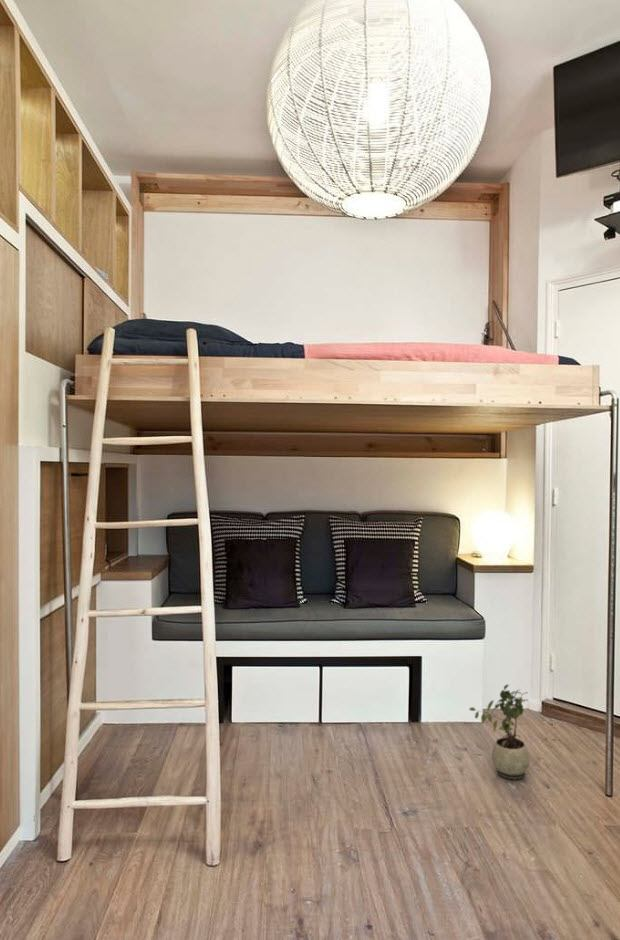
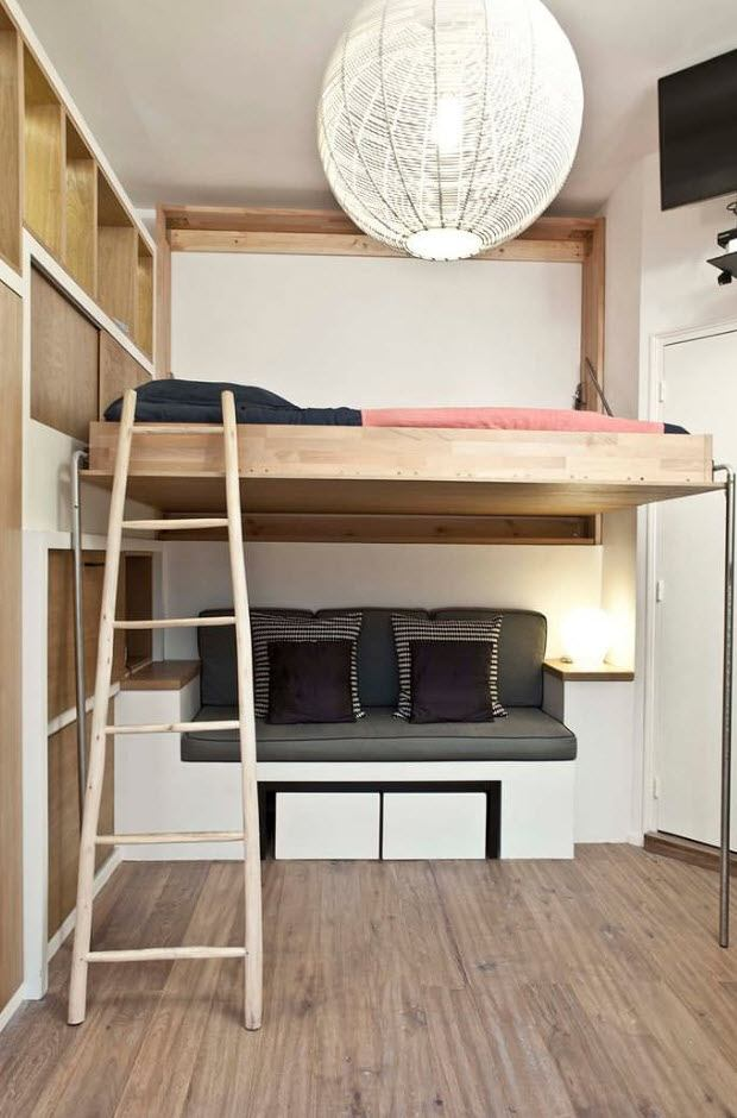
- potted plant [468,683,531,780]
